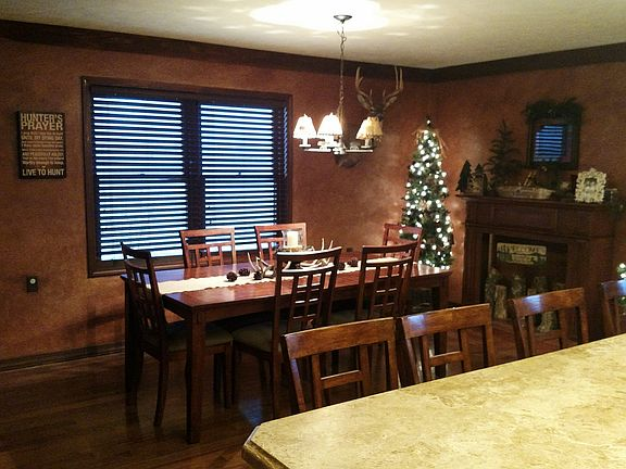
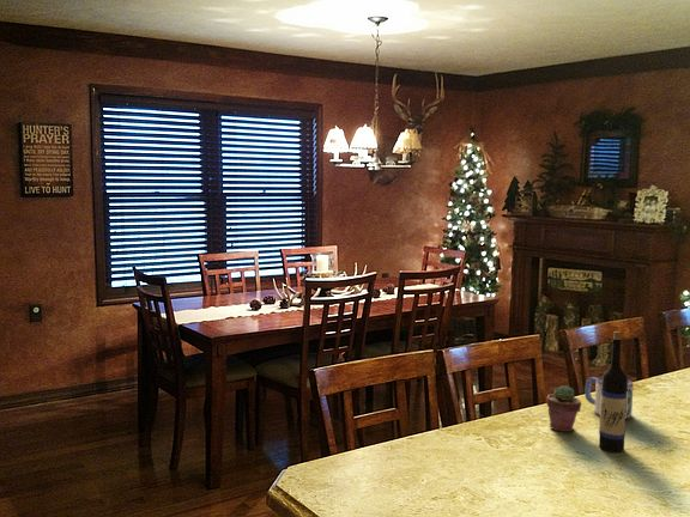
+ potted succulent [545,384,582,433]
+ mug [583,376,635,421]
+ wine bottle [598,330,629,454]
